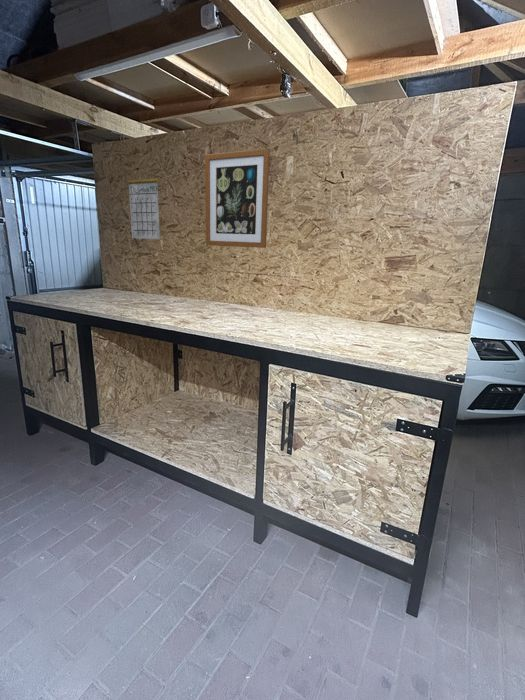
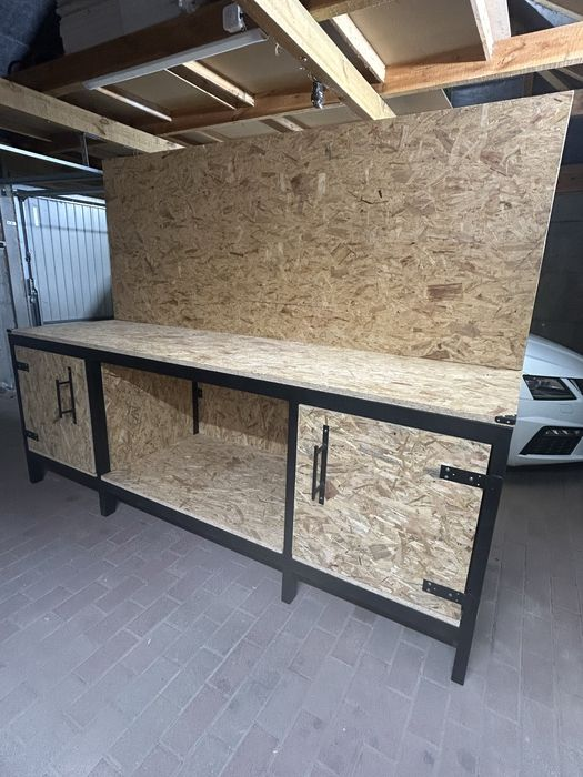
- calendar [127,168,161,240]
- wall art [204,148,271,249]
